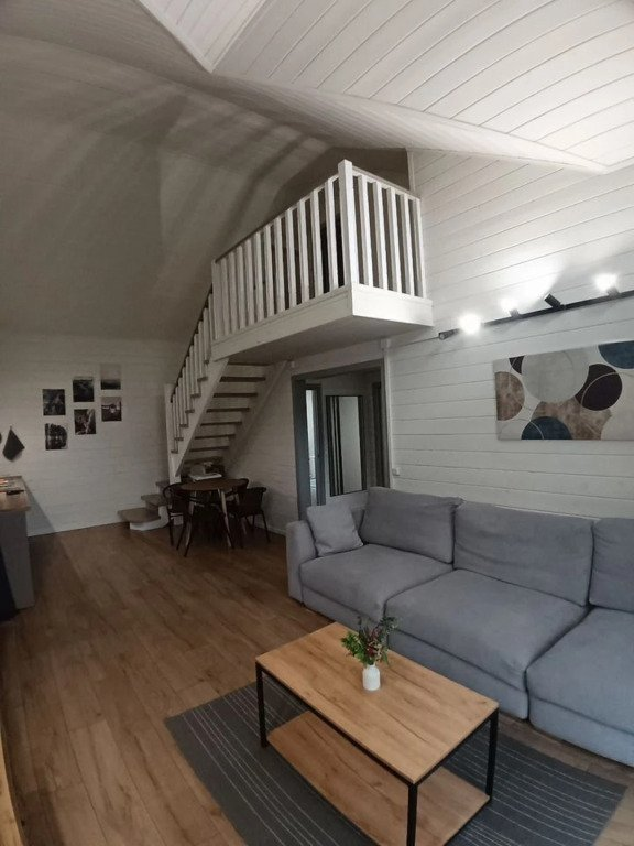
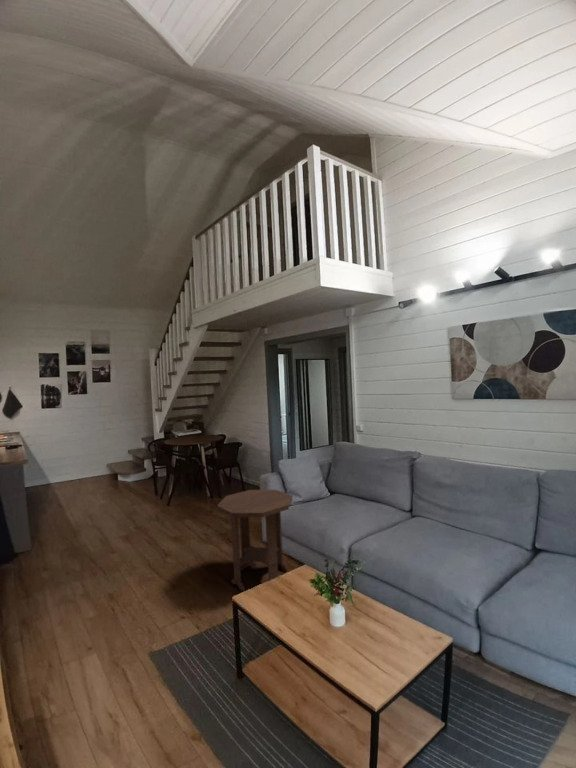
+ side table [216,489,293,592]
